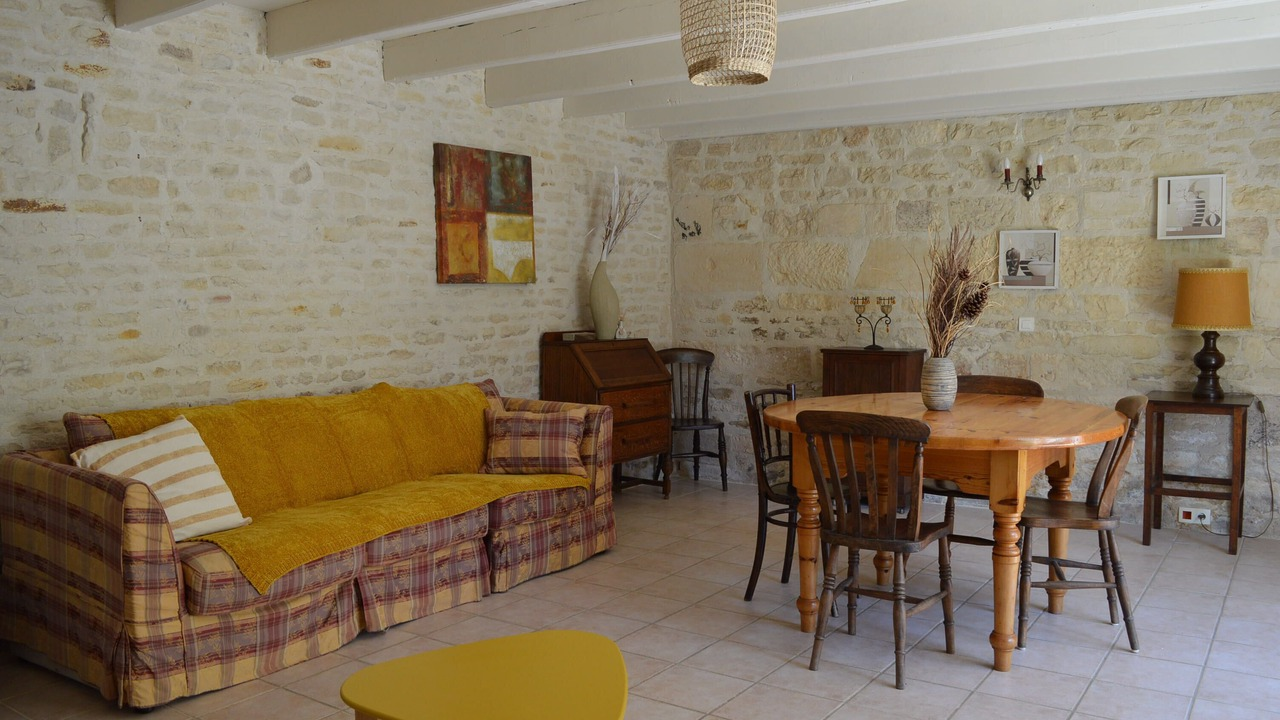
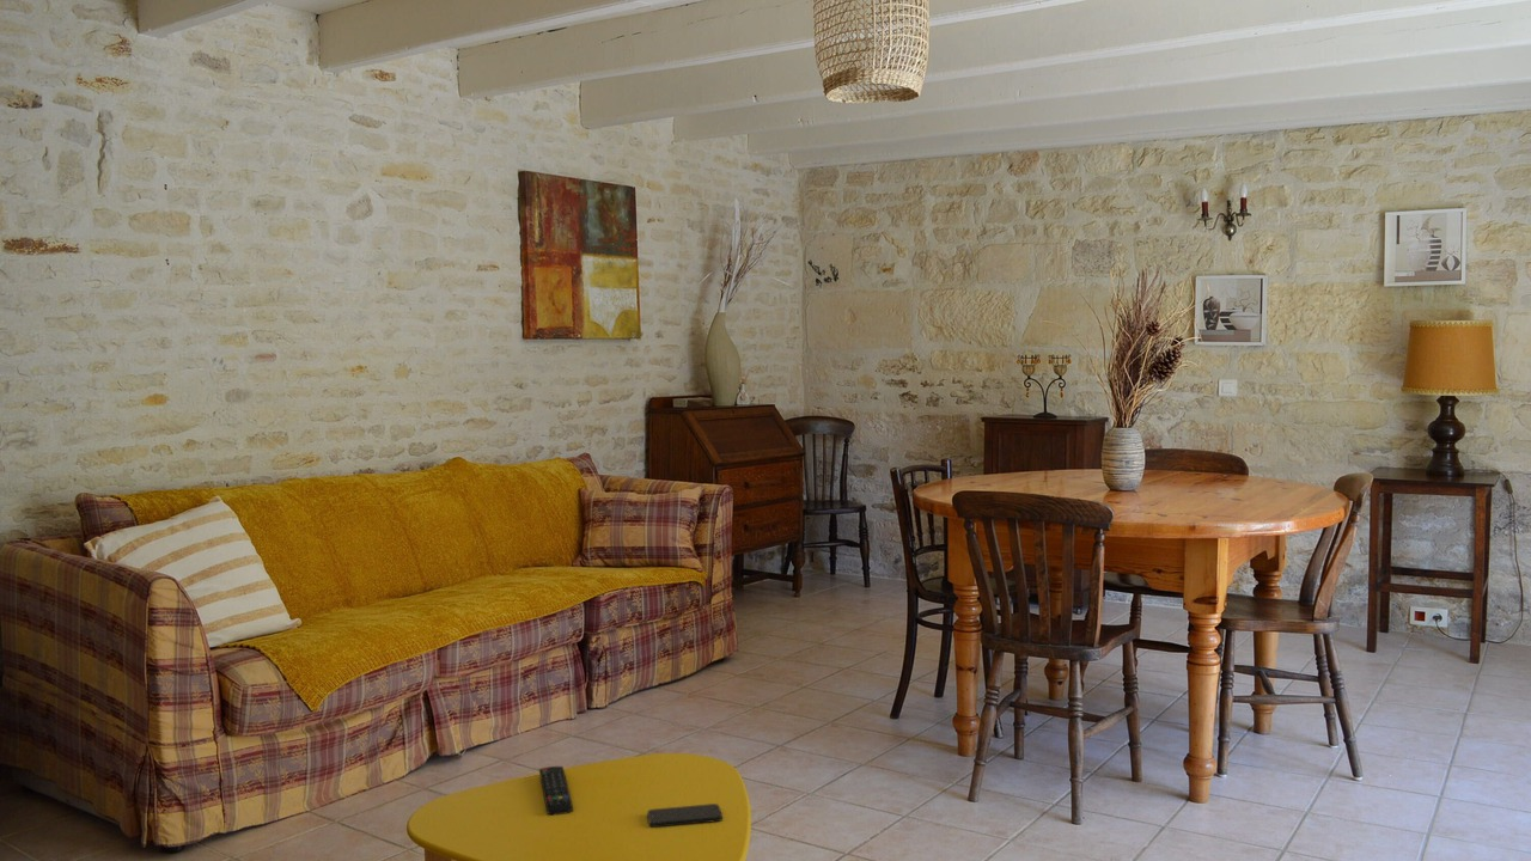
+ smartphone [646,802,724,829]
+ remote control [538,765,574,817]
